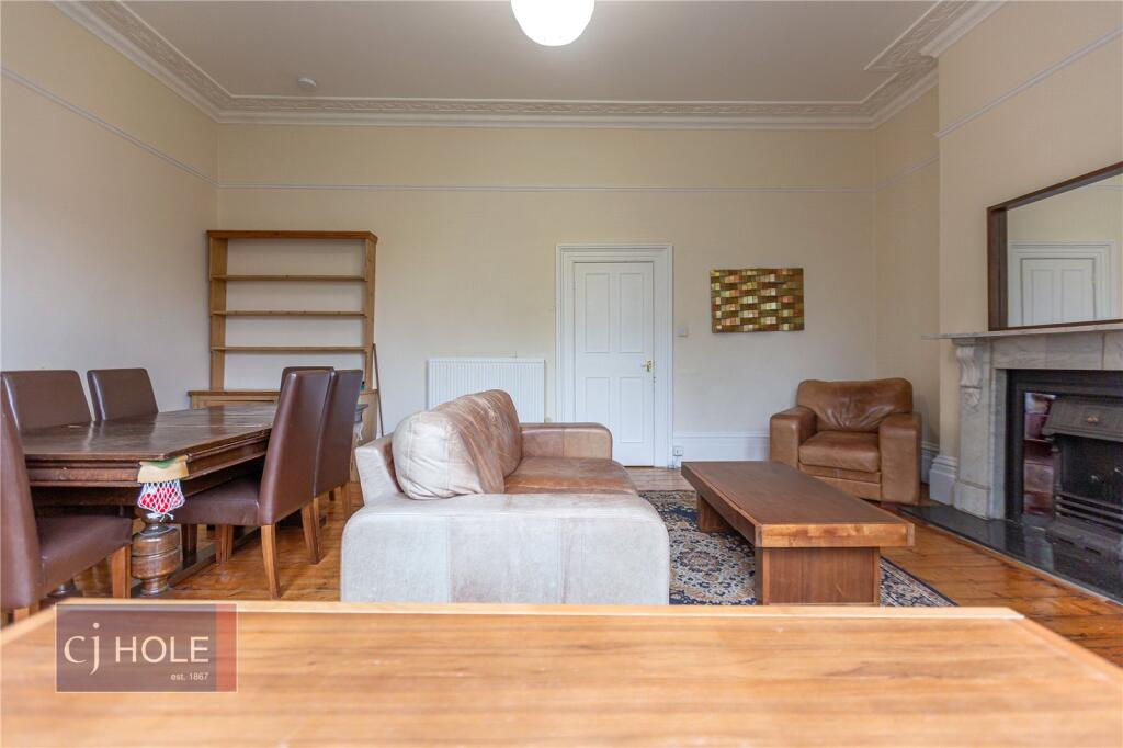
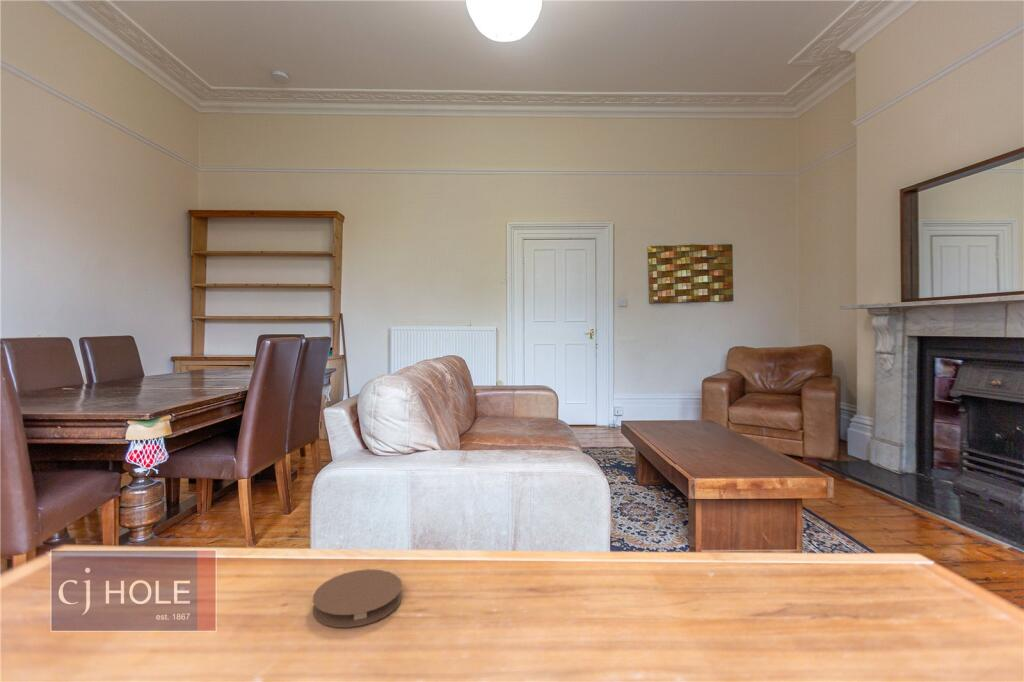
+ coaster [312,568,403,628]
